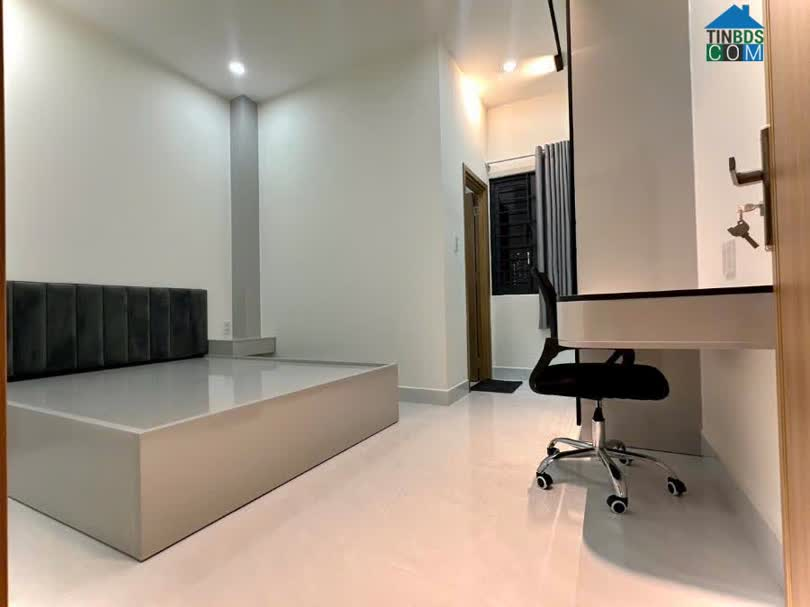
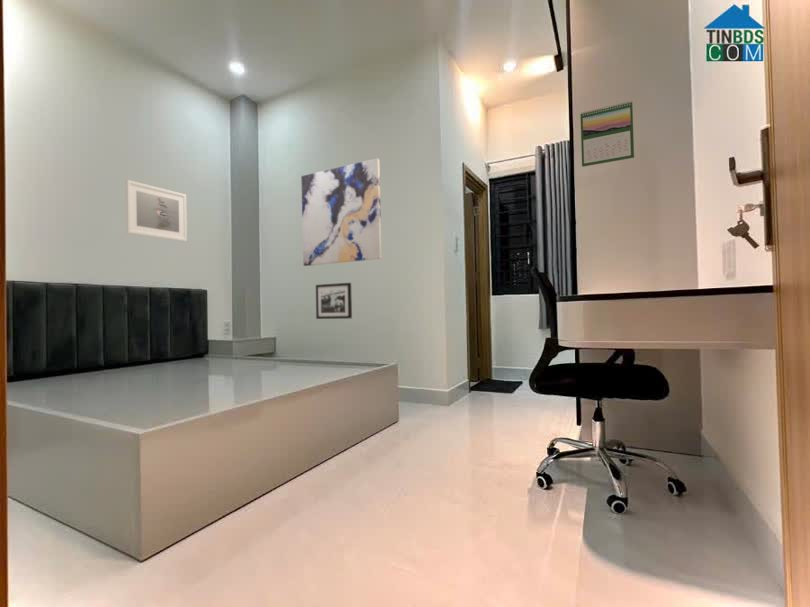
+ calendar [579,100,635,168]
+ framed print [125,179,188,242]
+ wall art [300,157,383,267]
+ picture frame [315,282,353,320]
